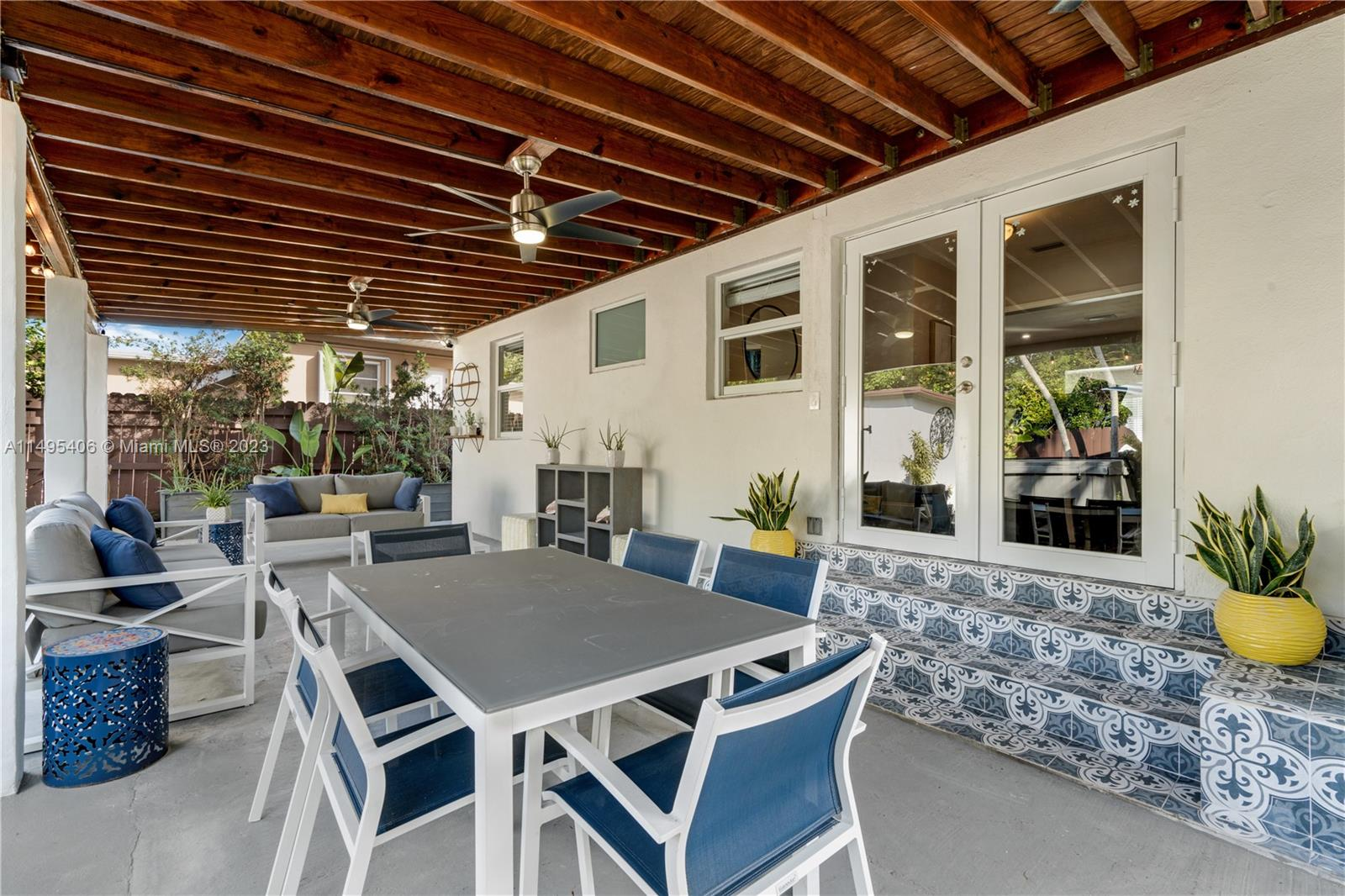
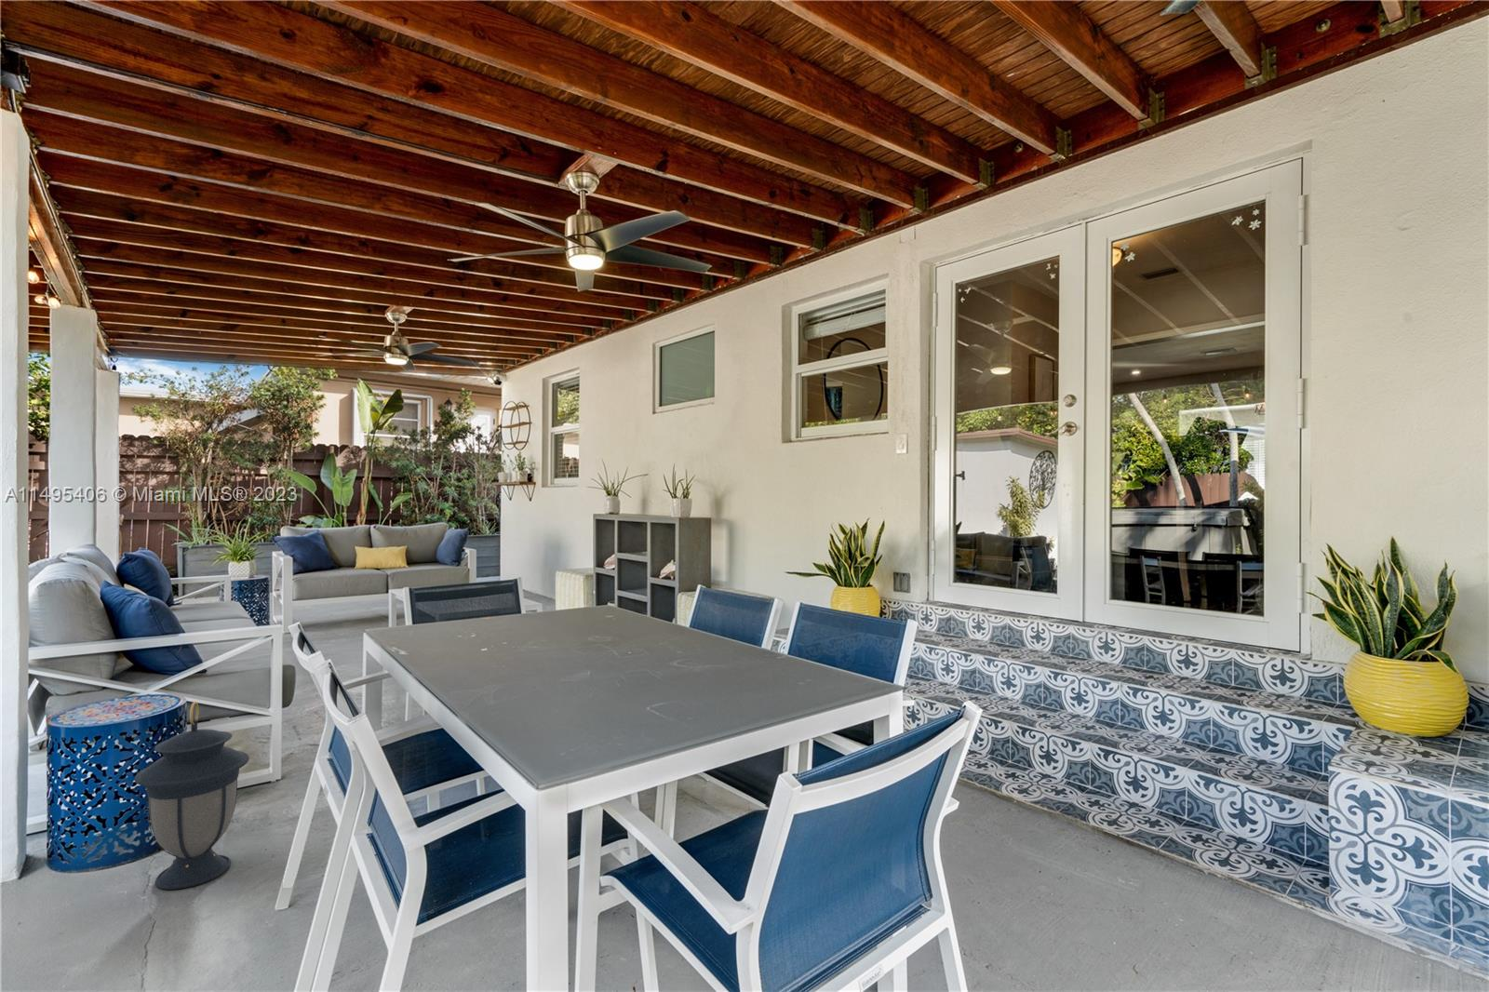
+ lantern [134,701,250,890]
